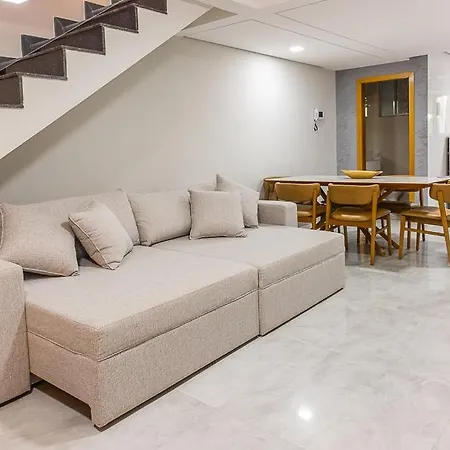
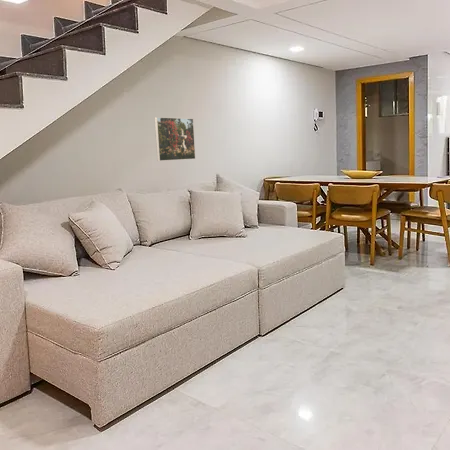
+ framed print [154,116,196,162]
